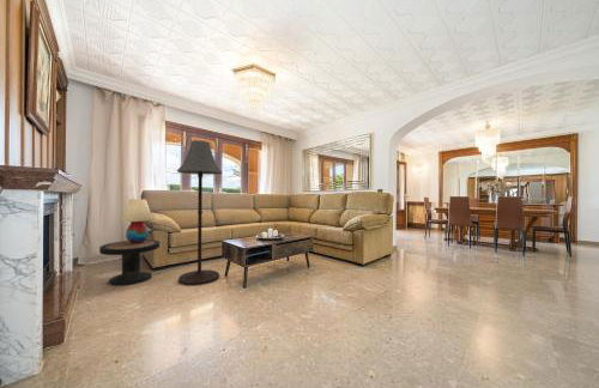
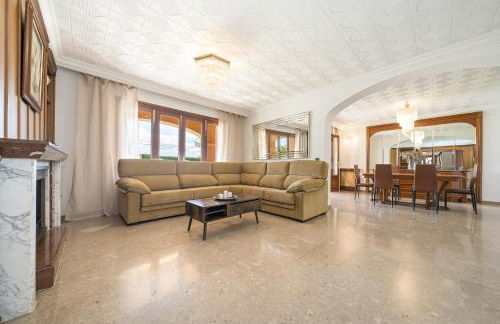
- table lamp [120,198,153,243]
- floor lamp [176,140,223,286]
- side table [98,238,161,287]
